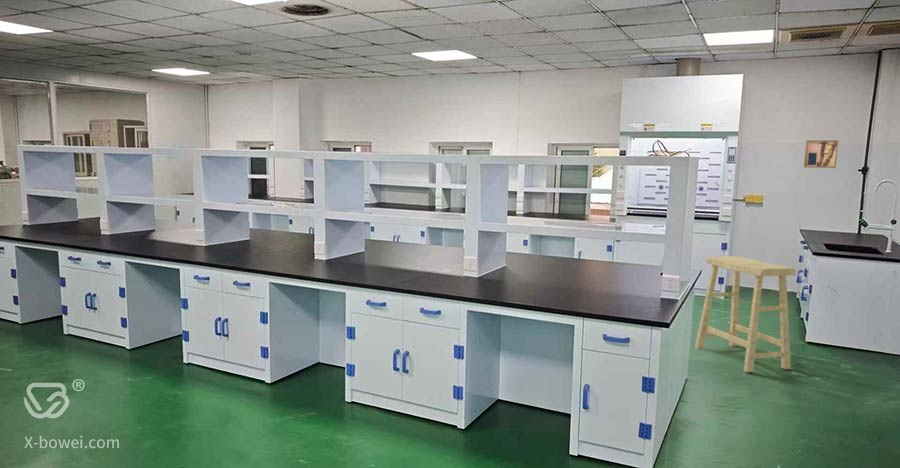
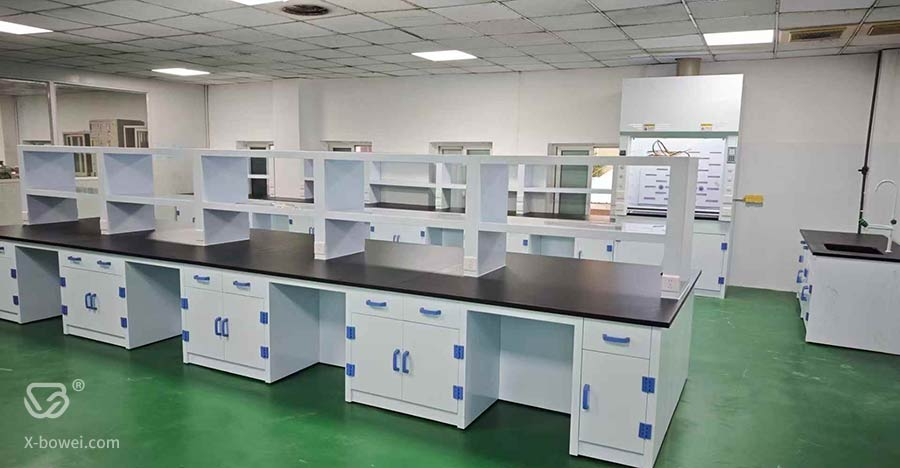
- wall art [803,139,839,169]
- stool [694,255,797,373]
